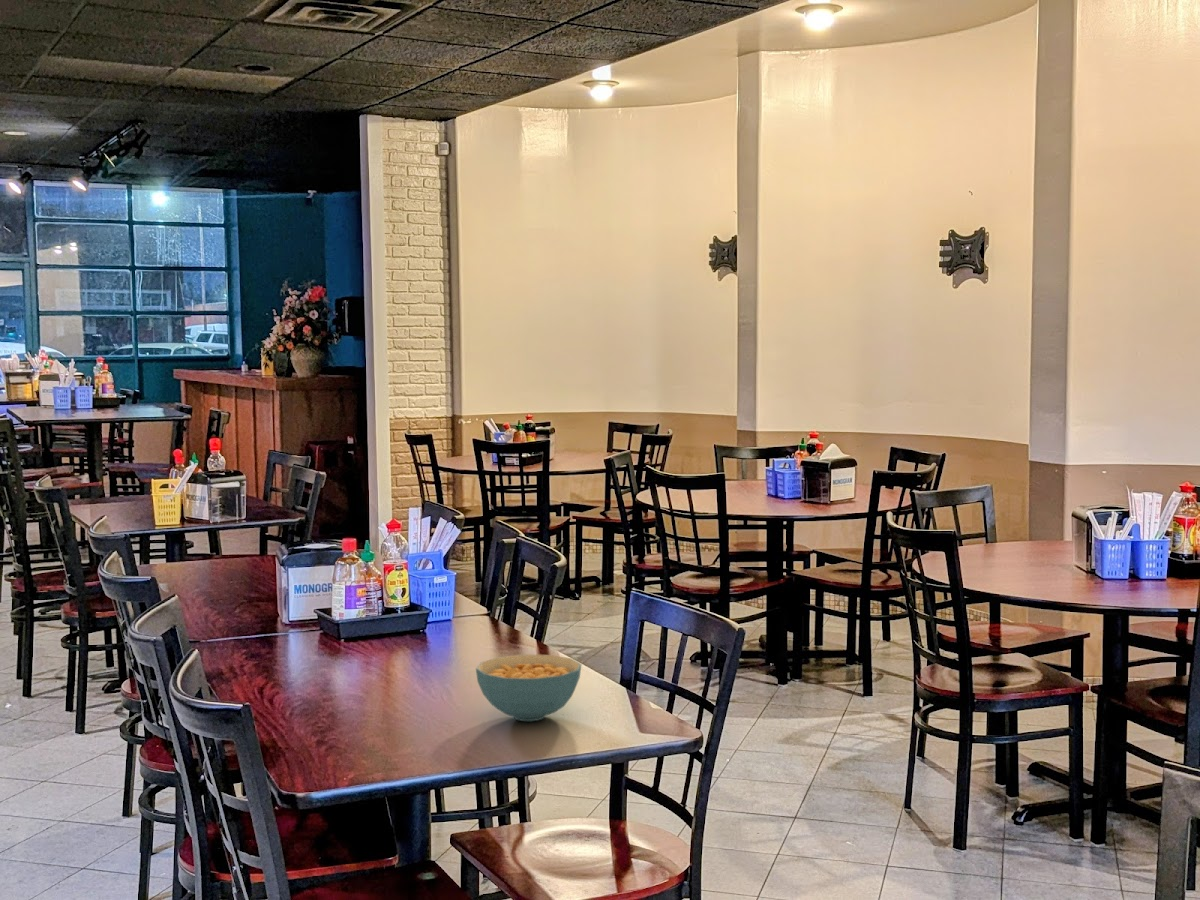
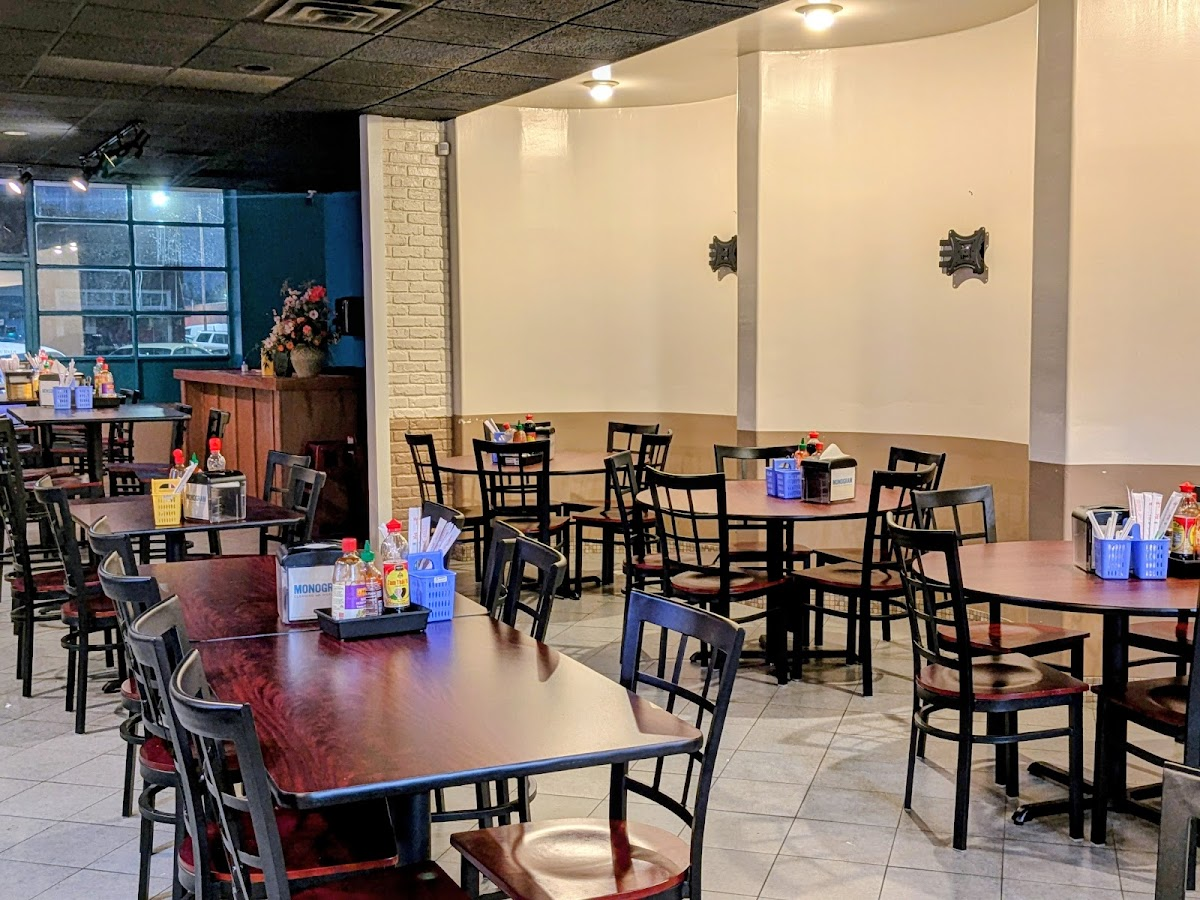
- cereal bowl [475,653,582,722]
